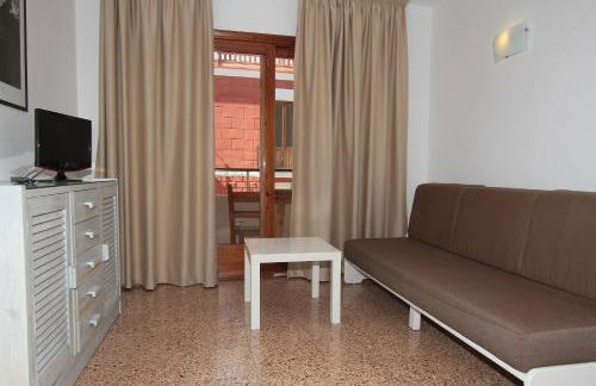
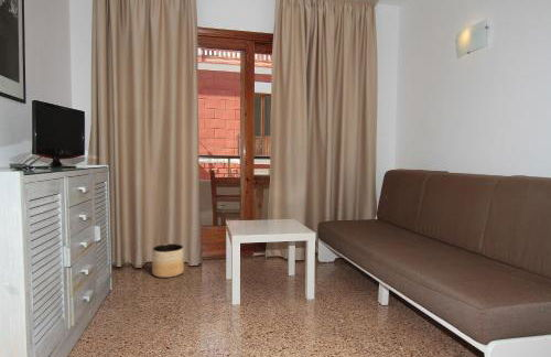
+ planter [151,242,185,279]
